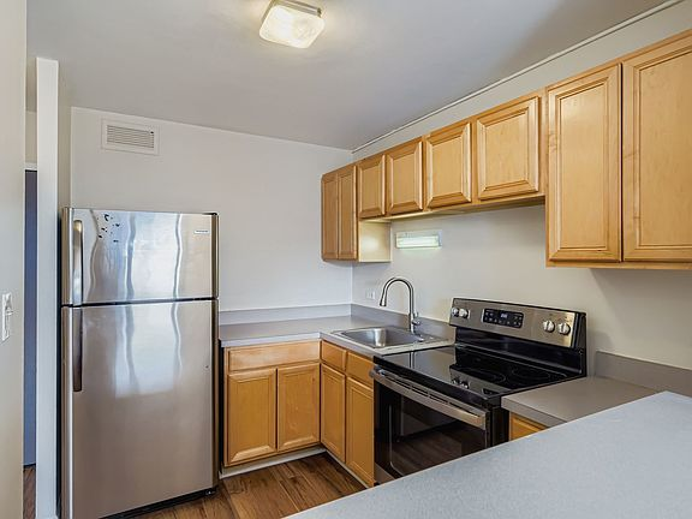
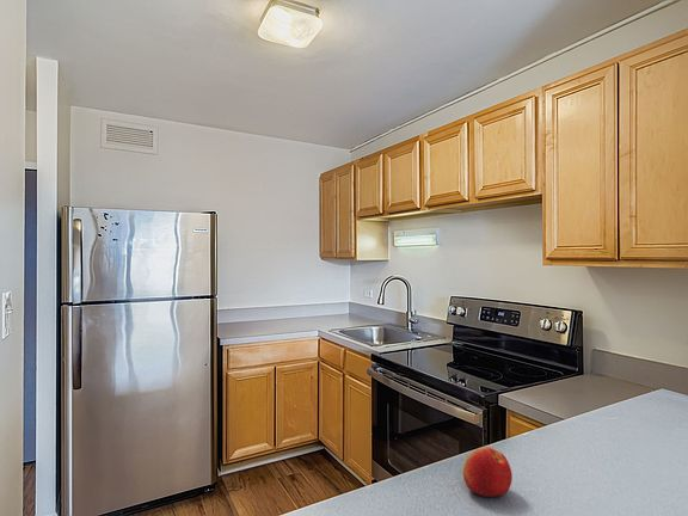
+ apple [462,446,514,498]
